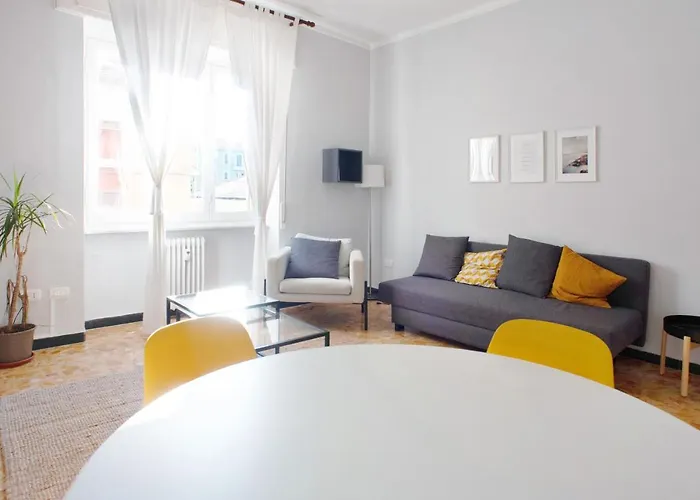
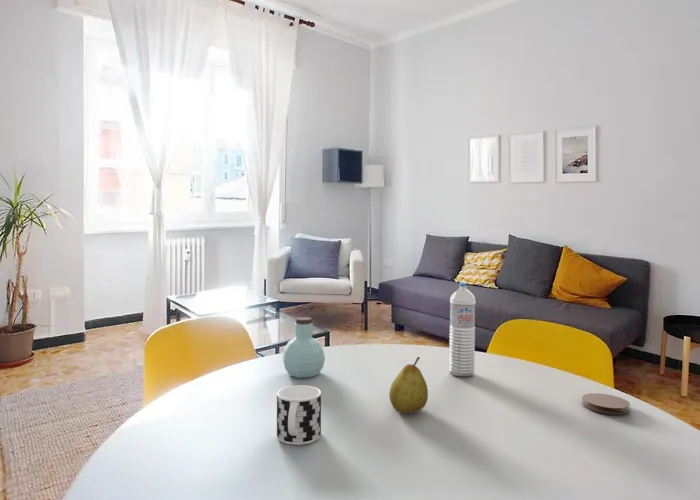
+ coaster [581,392,631,415]
+ cup [276,384,322,446]
+ jar [281,316,326,379]
+ water bottle [448,282,477,377]
+ fruit [388,356,429,415]
